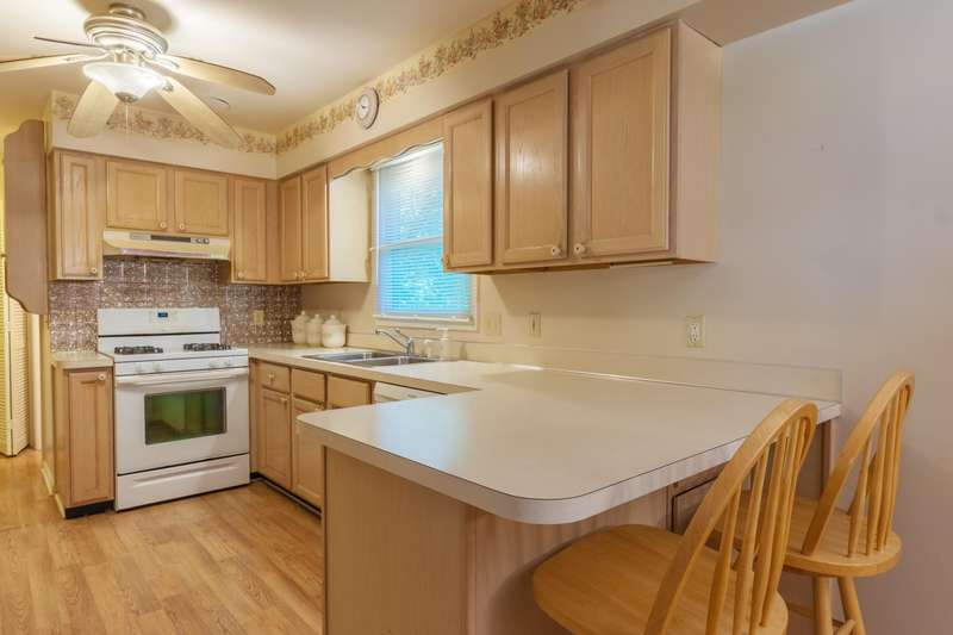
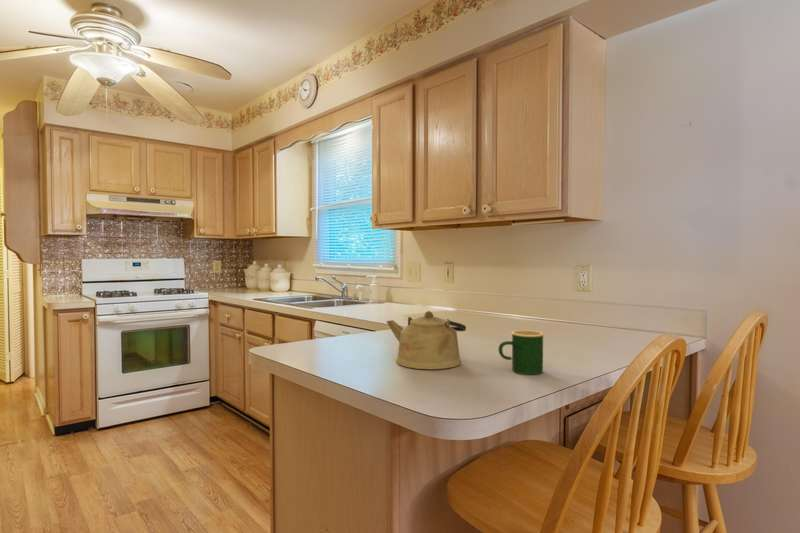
+ kettle [385,310,467,370]
+ mug [497,329,545,375]
